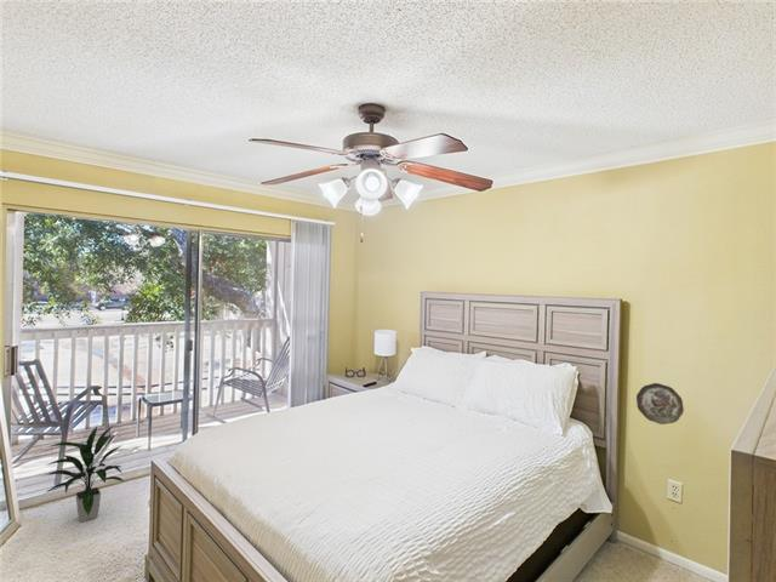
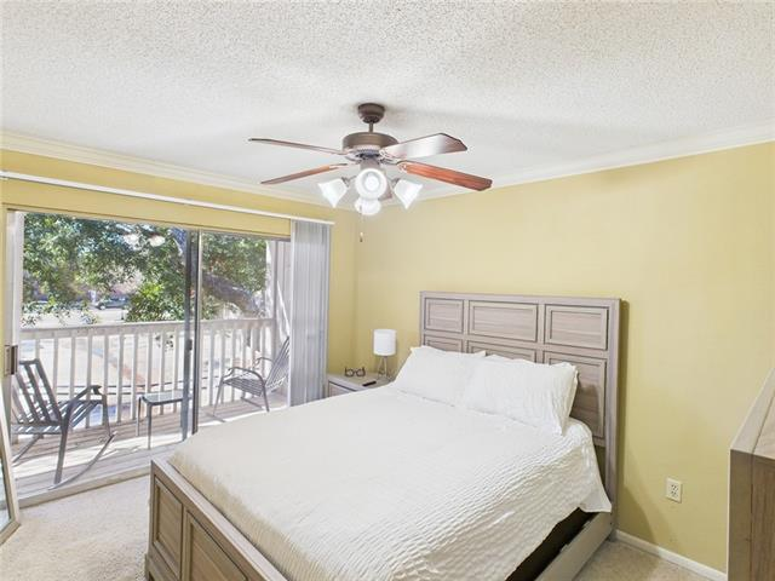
- indoor plant [41,424,126,523]
- decorative plate [635,382,685,426]
